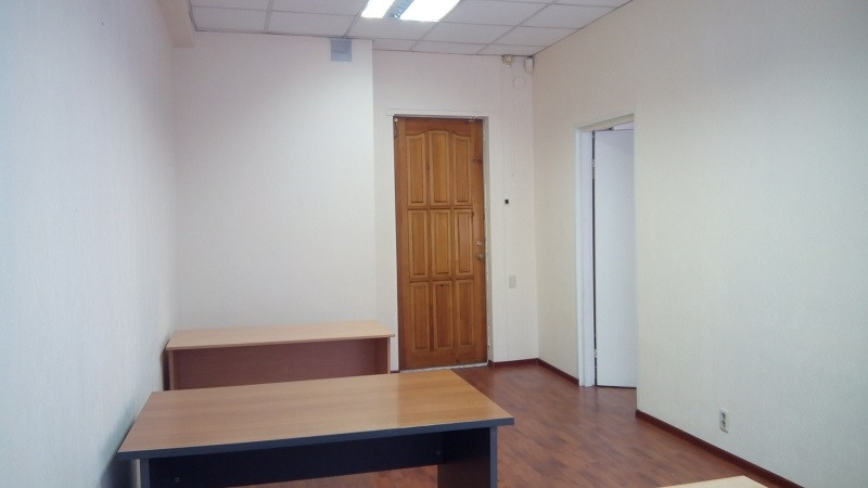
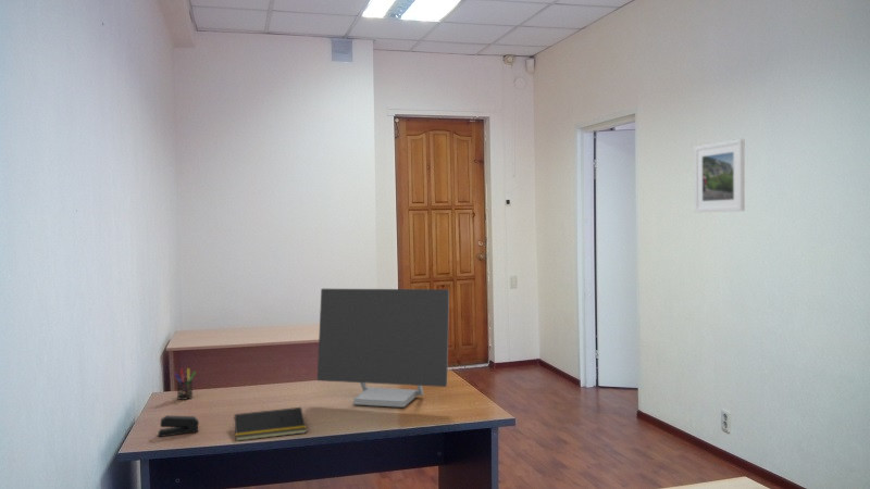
+ notepad [232,406,308,442]
+ pen holder [173,367,197,401]
+ computer monitor [316,288,450,409]
+ stapler [157,414,200,438]
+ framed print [693,138,746,213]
